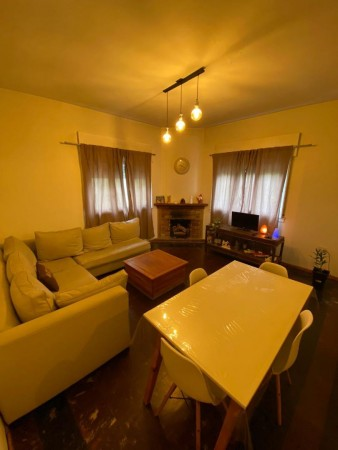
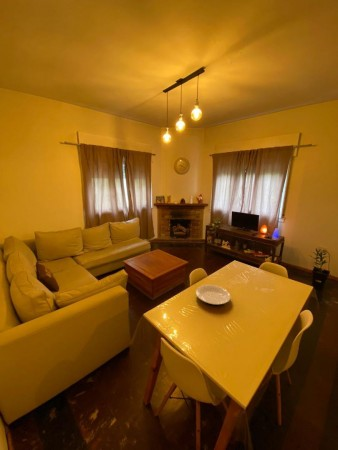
+ plate [195,284,232,306]
